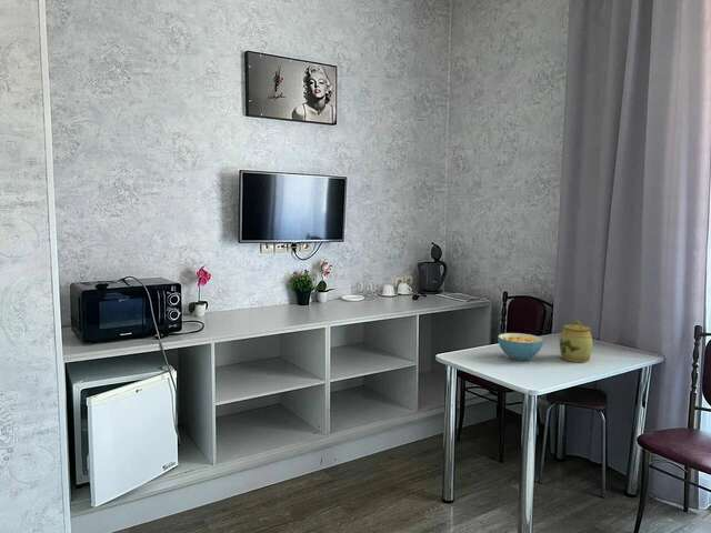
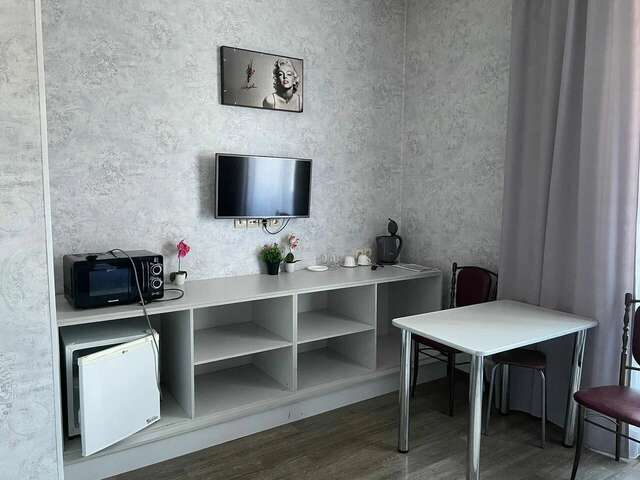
- cereal bowl [497,332,544,362]
- jar [559,319,594,363]
